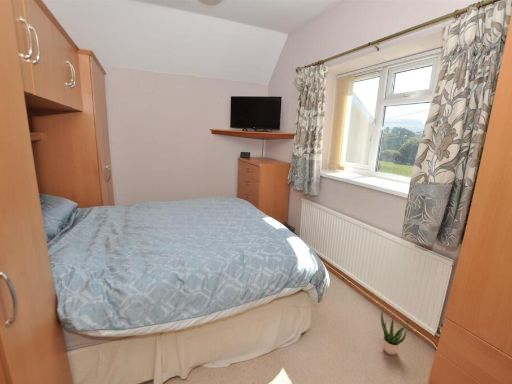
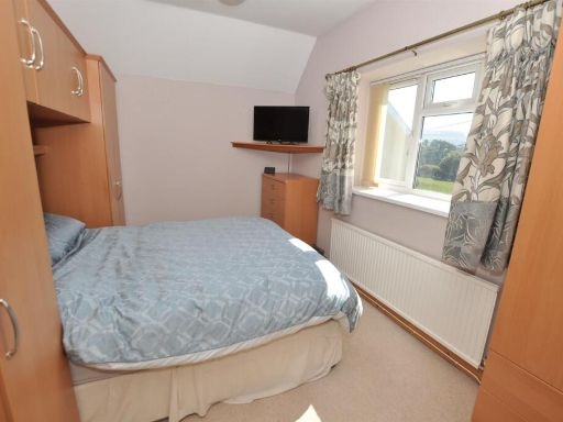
- potted plant [380,308,411,356]
